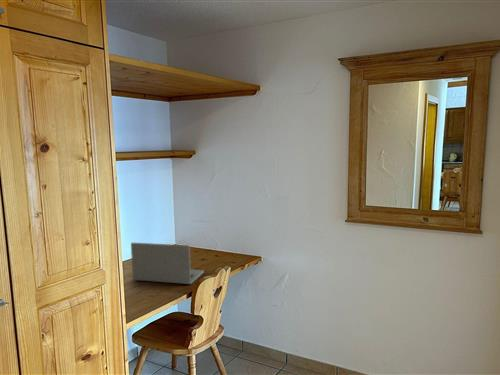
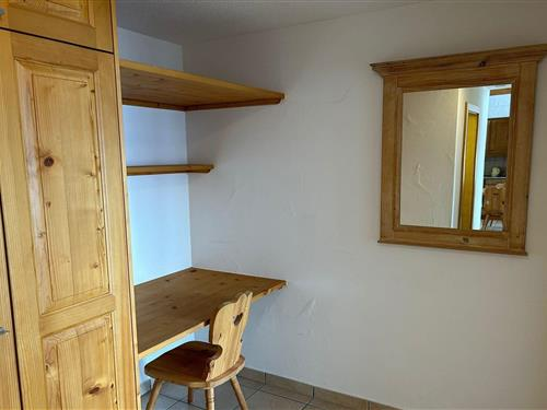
- laptop [130,242,205,285]
